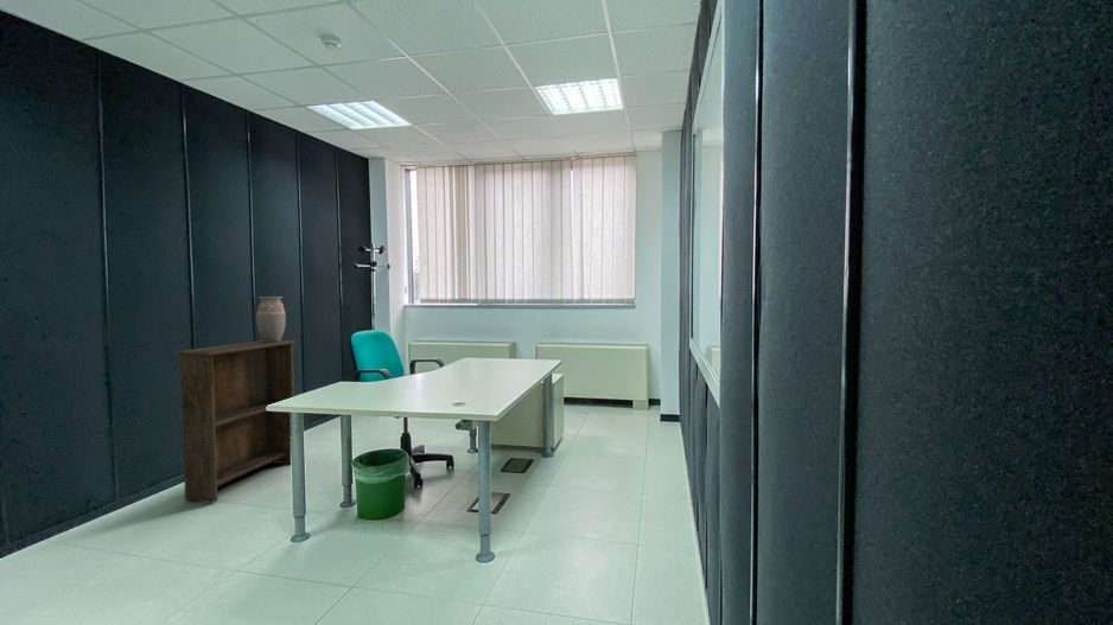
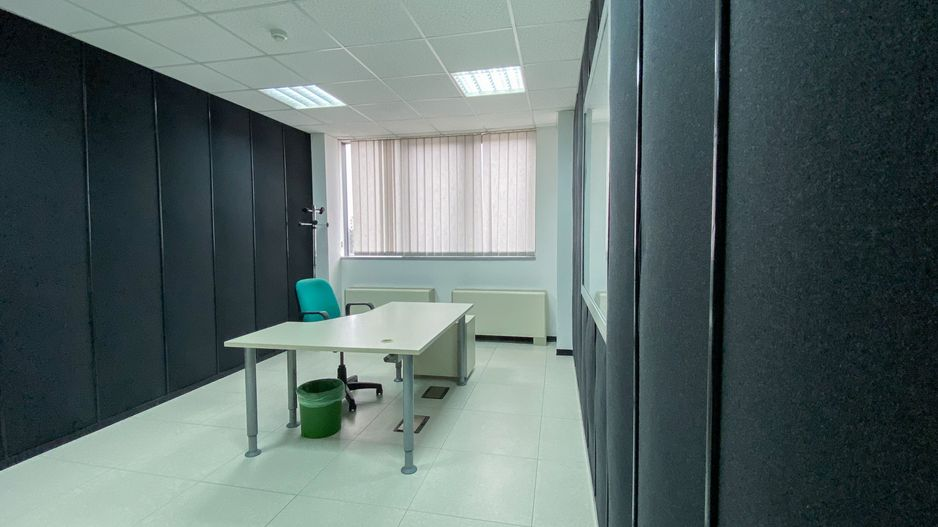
- decorative vase [255,295,287,343]
- bookshelf [174,339,297,504]
